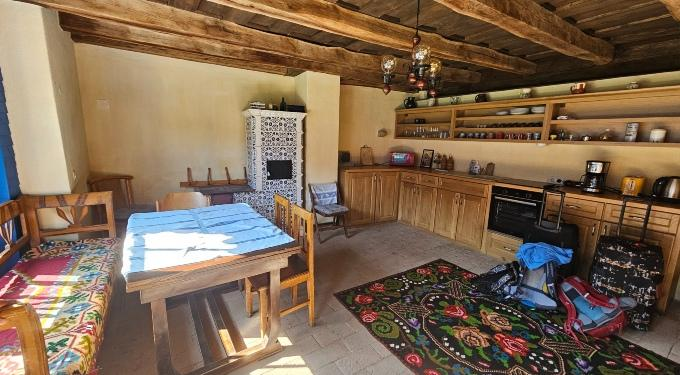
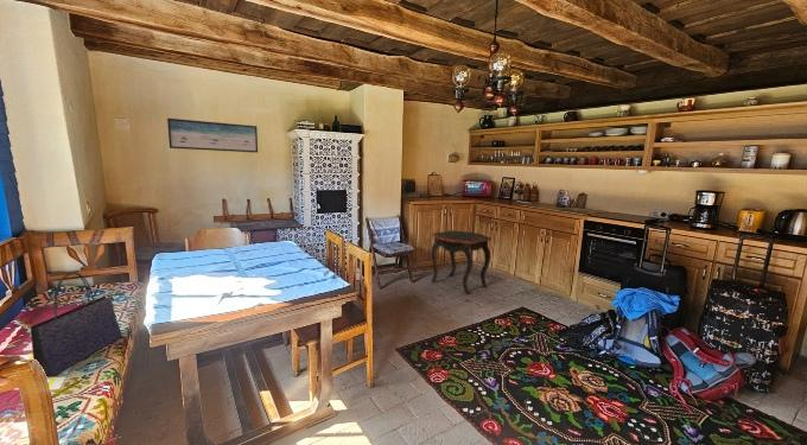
+ wall art [166,117,259,154]
+ tote bag [30,272,123,377]
+ side table [431,229,493,295]
